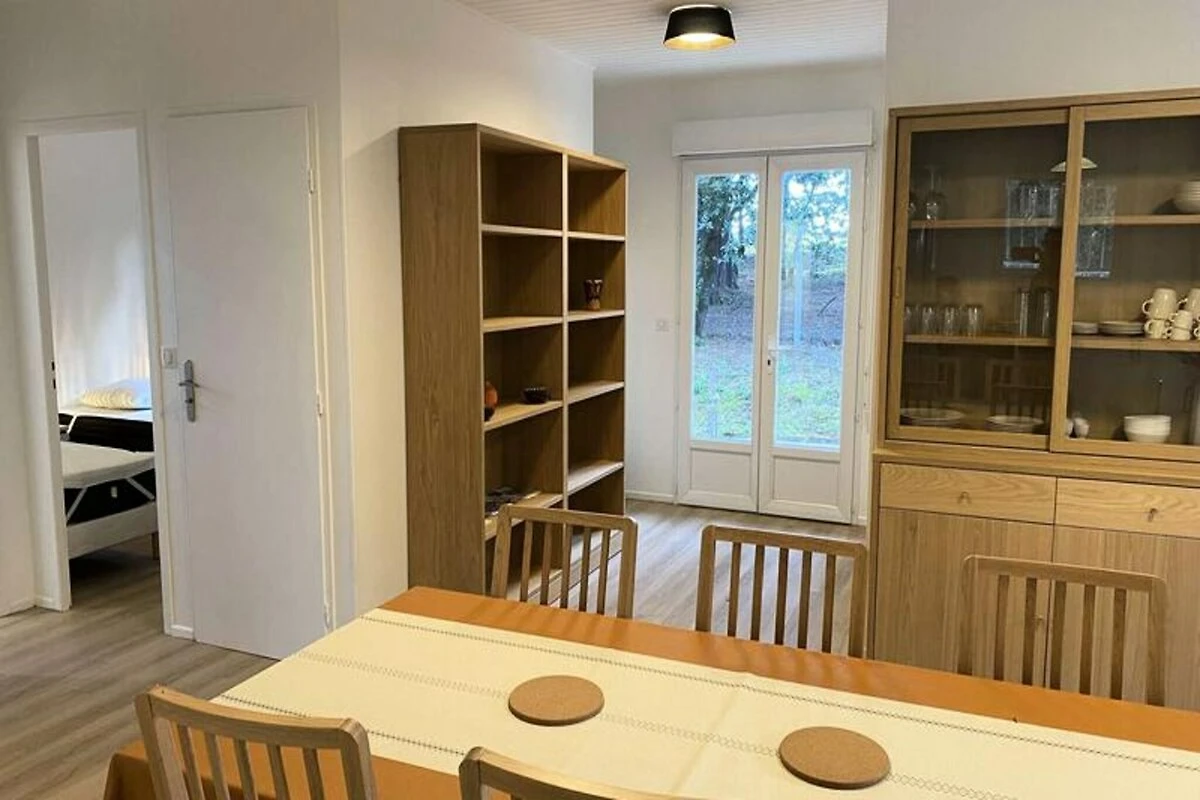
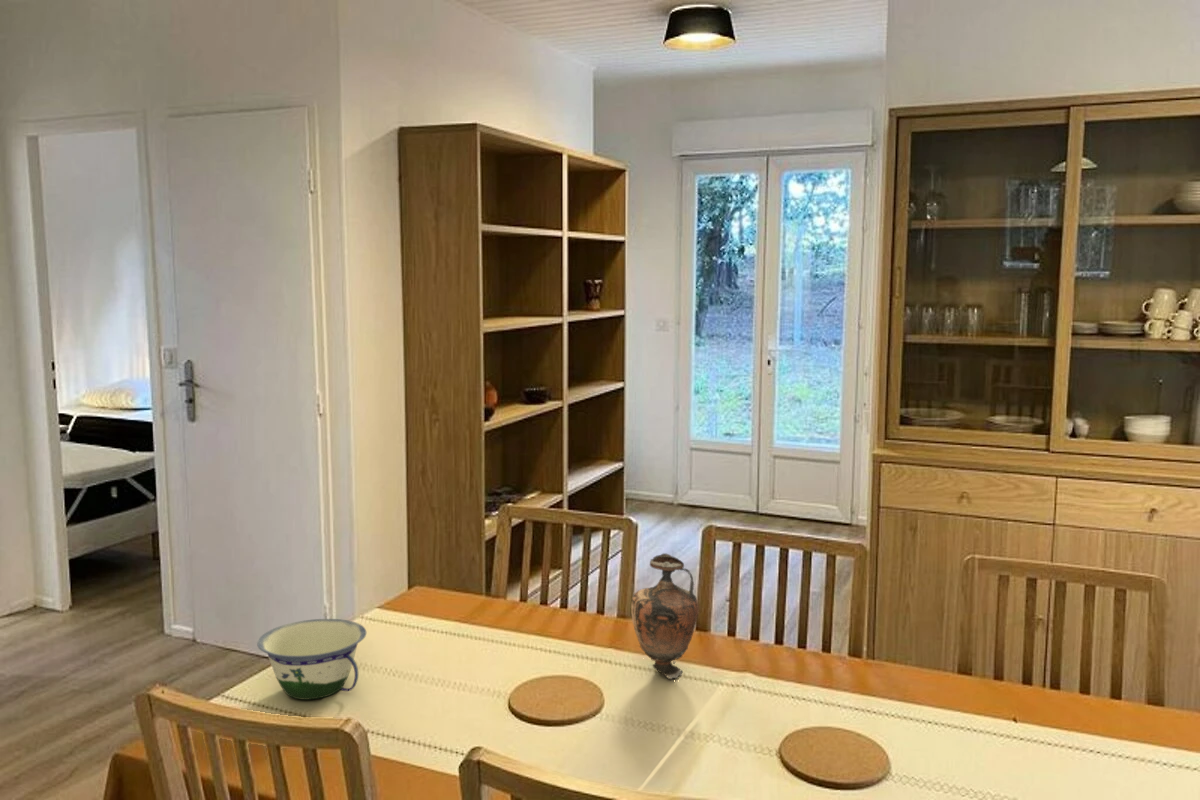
+ bowl [256,618,367,701]
+ vase [630,552,699,680]
